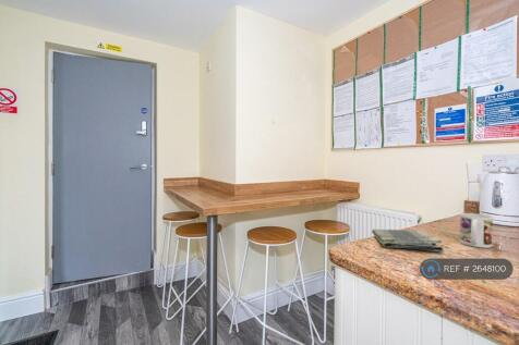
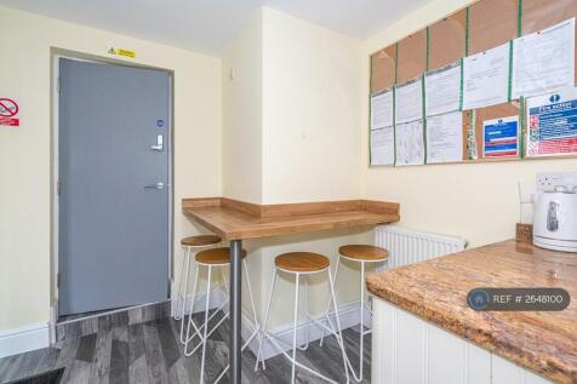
- mug [459,212,494,249]
- dish towel [371,229,445,252]
